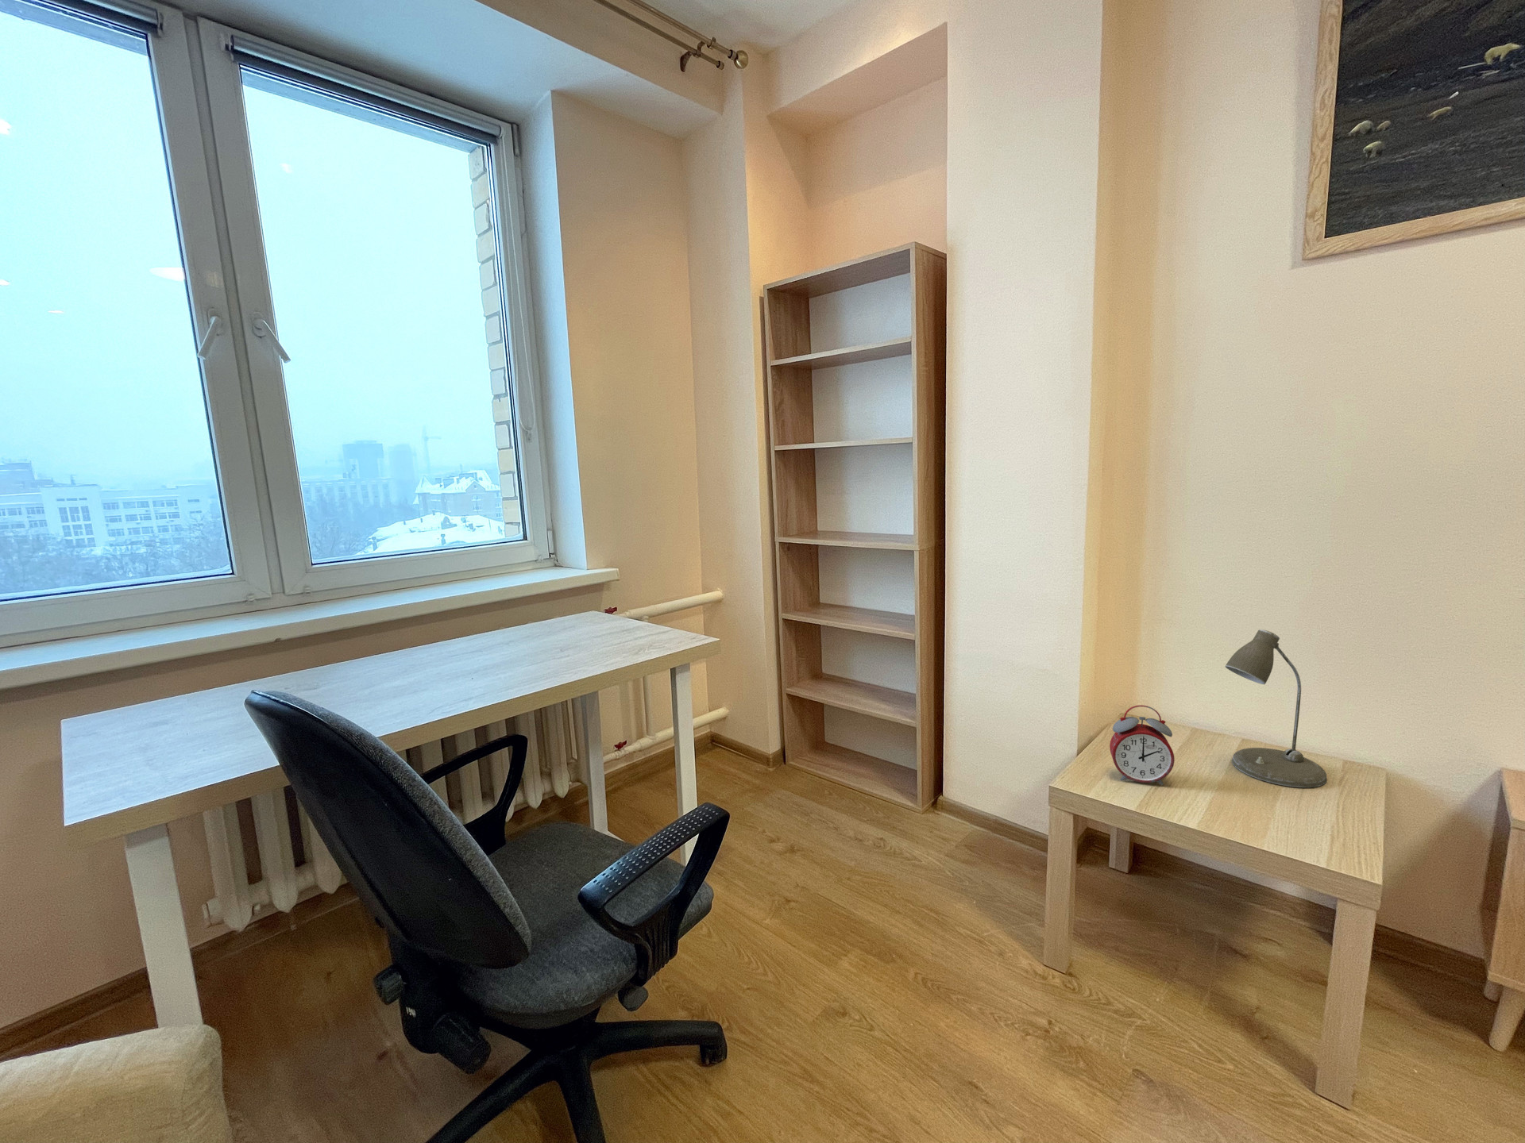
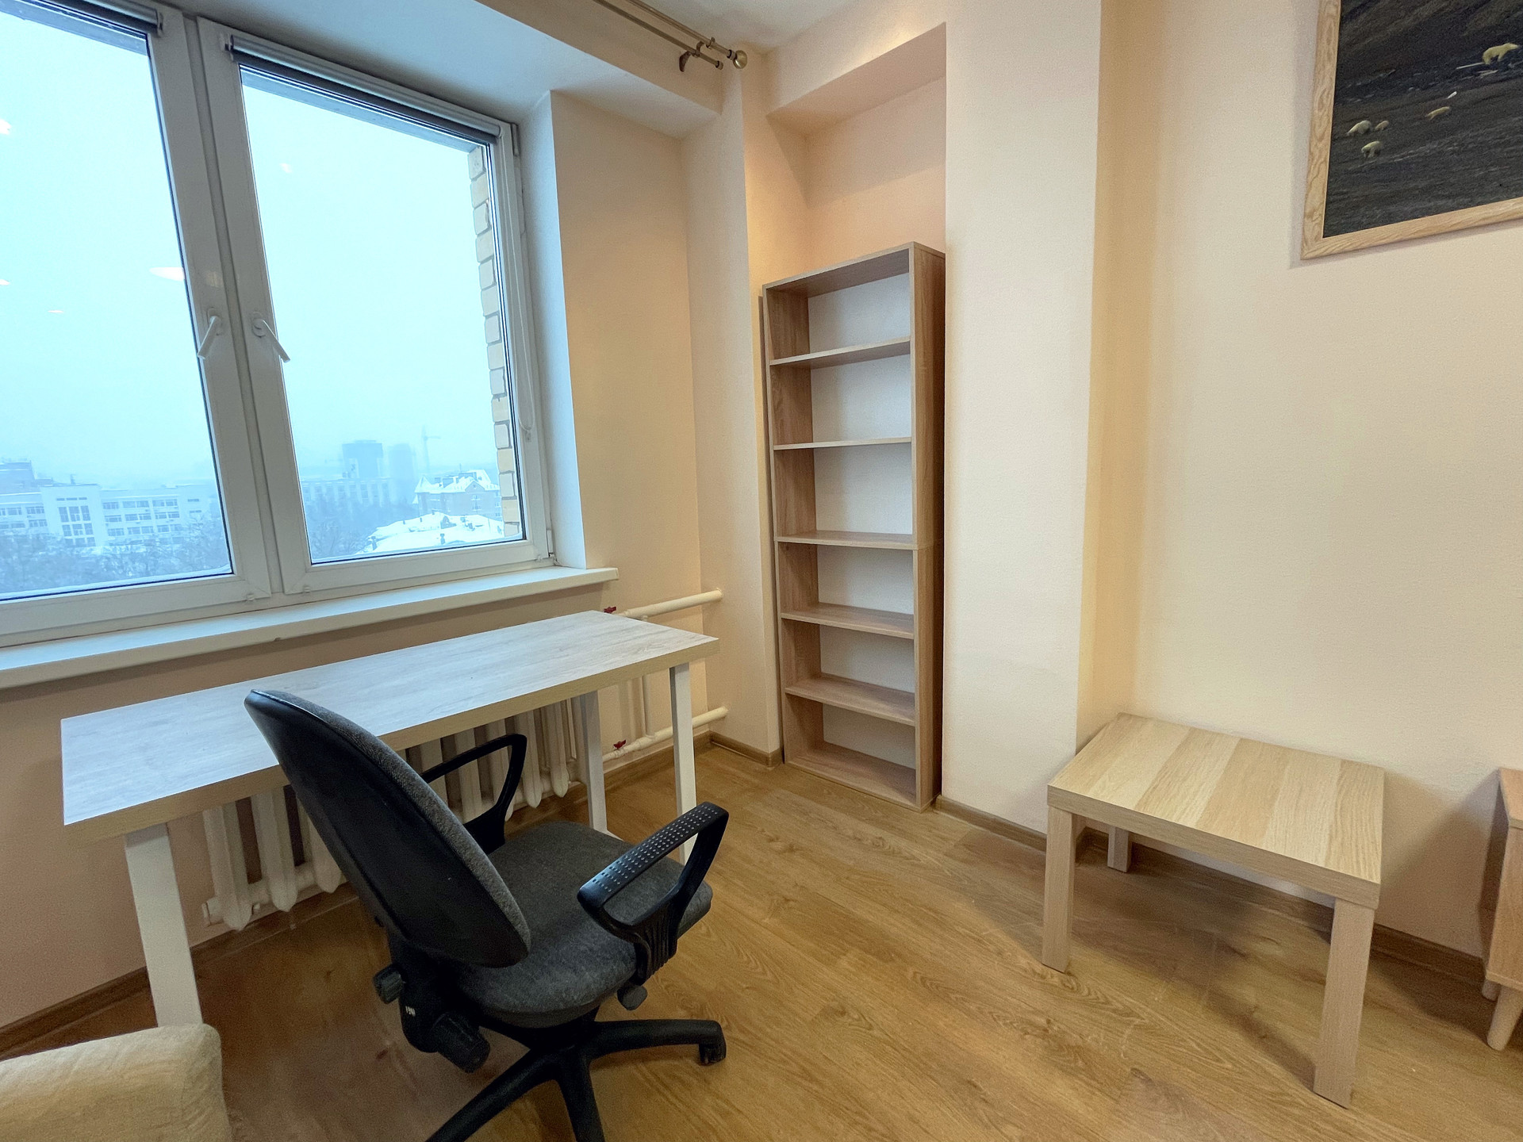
- alarm clock [1108,705,1176,785]
- desk lamp [1225,629,1327,788]
